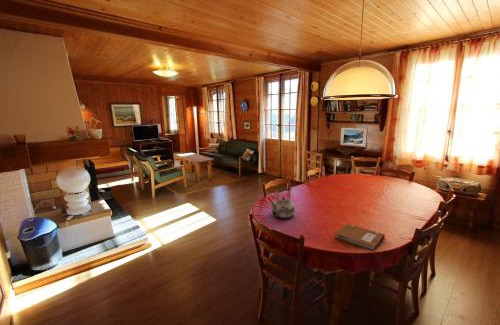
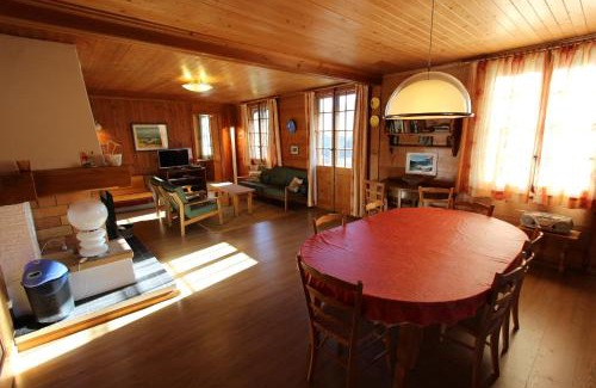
- kettle [269,187,296,219]
- notebook [334,223,387,253]
